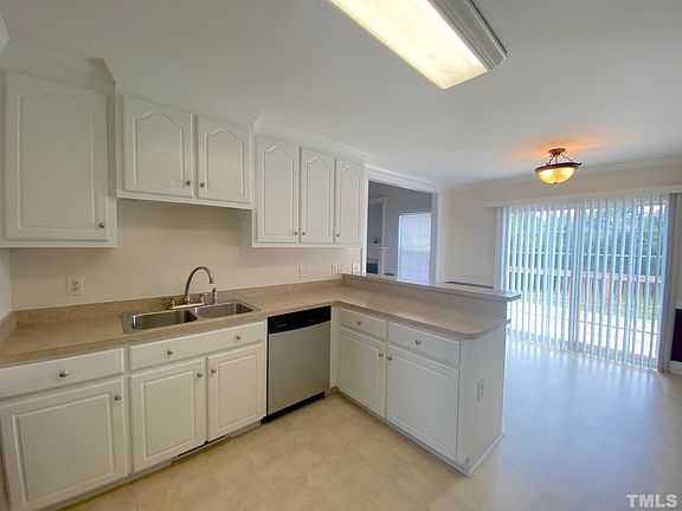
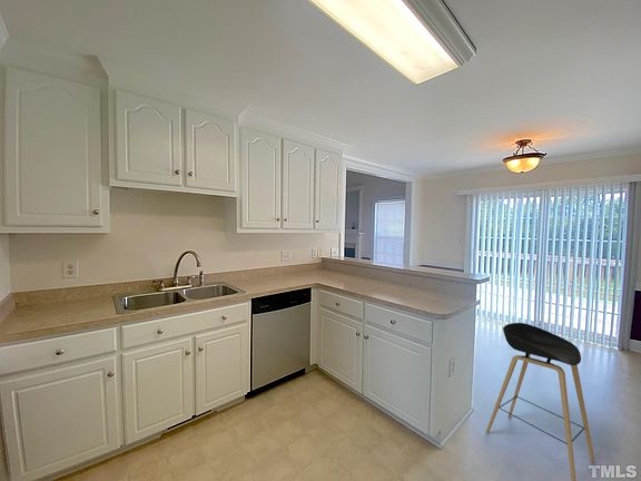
+ stool [485,322,596,481]
